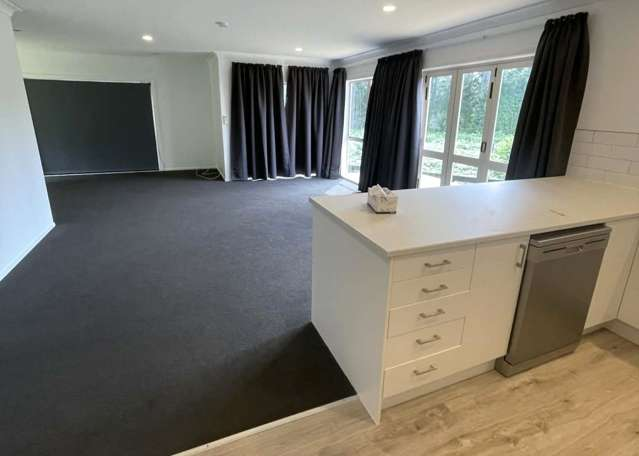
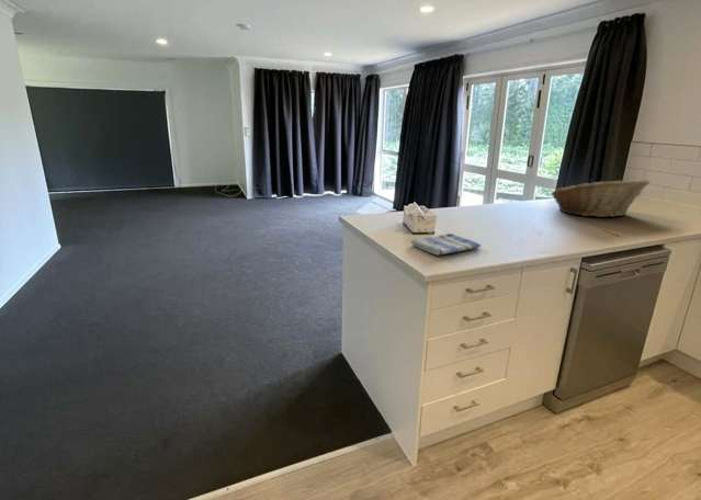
+ dish towel [409,232,482,257]
+ fruit basket [550,179,652,218]
